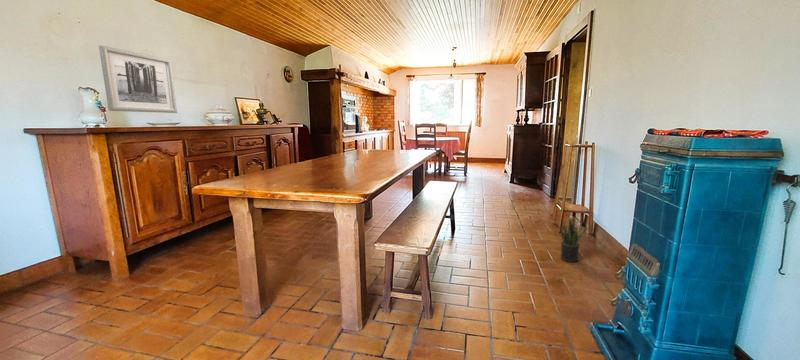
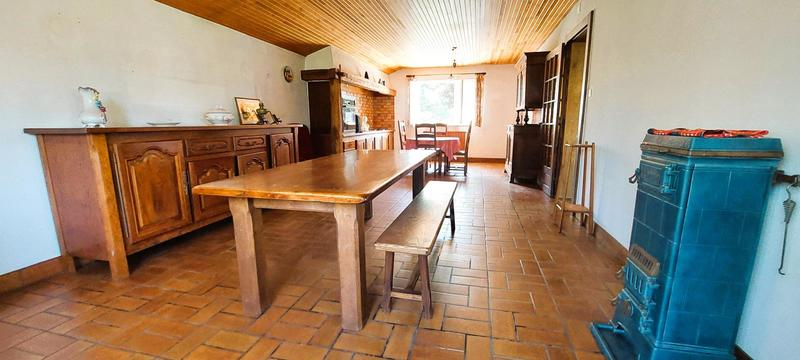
- potted plant [557,216,590,263]
- wall art [98,44,178,114]
